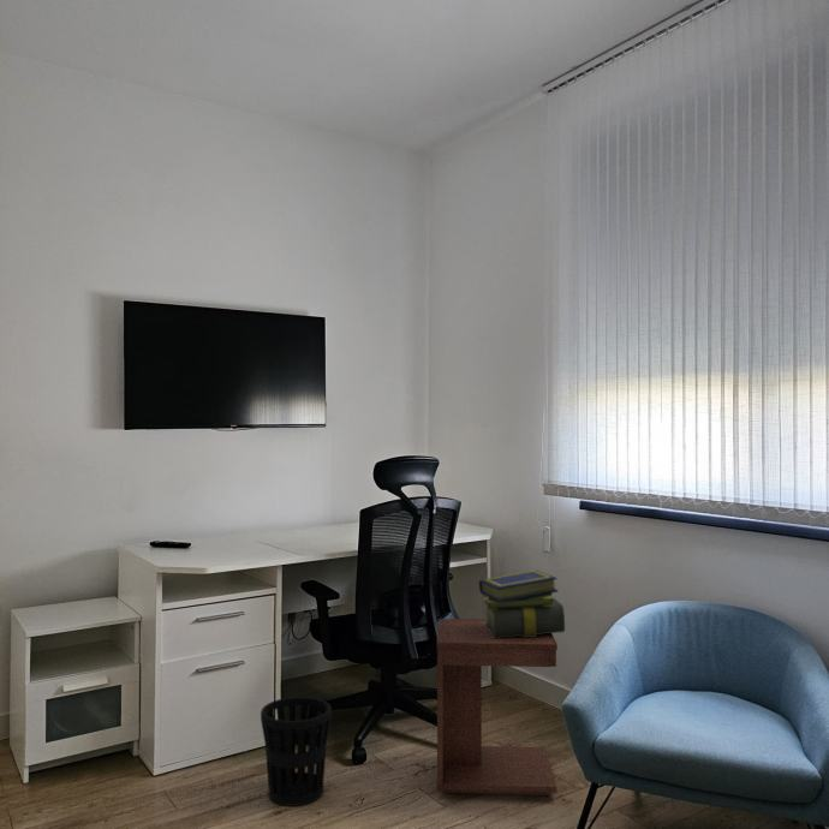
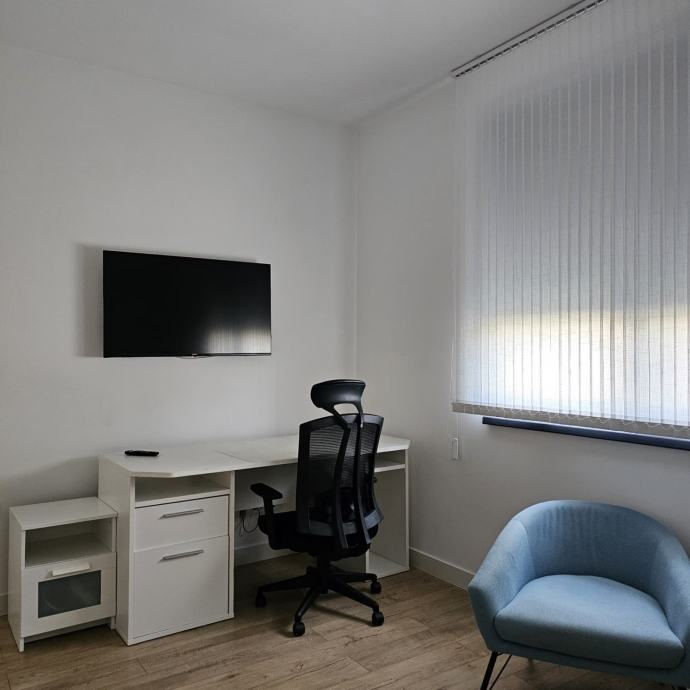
- stack of books [478,569,566,638]
- wastebasket [260,696,333,807]
- side table [436,618,559,797]
